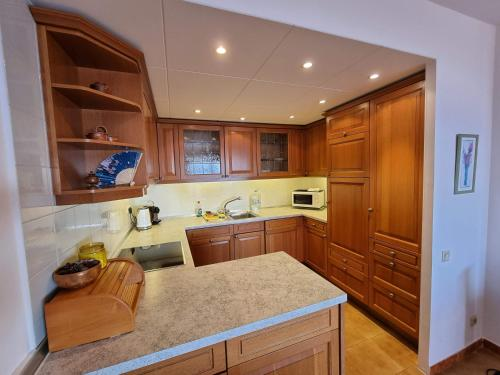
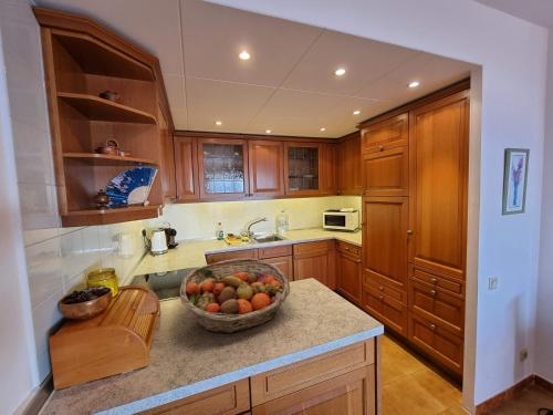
+ fruit basket [179,257,291,334]
